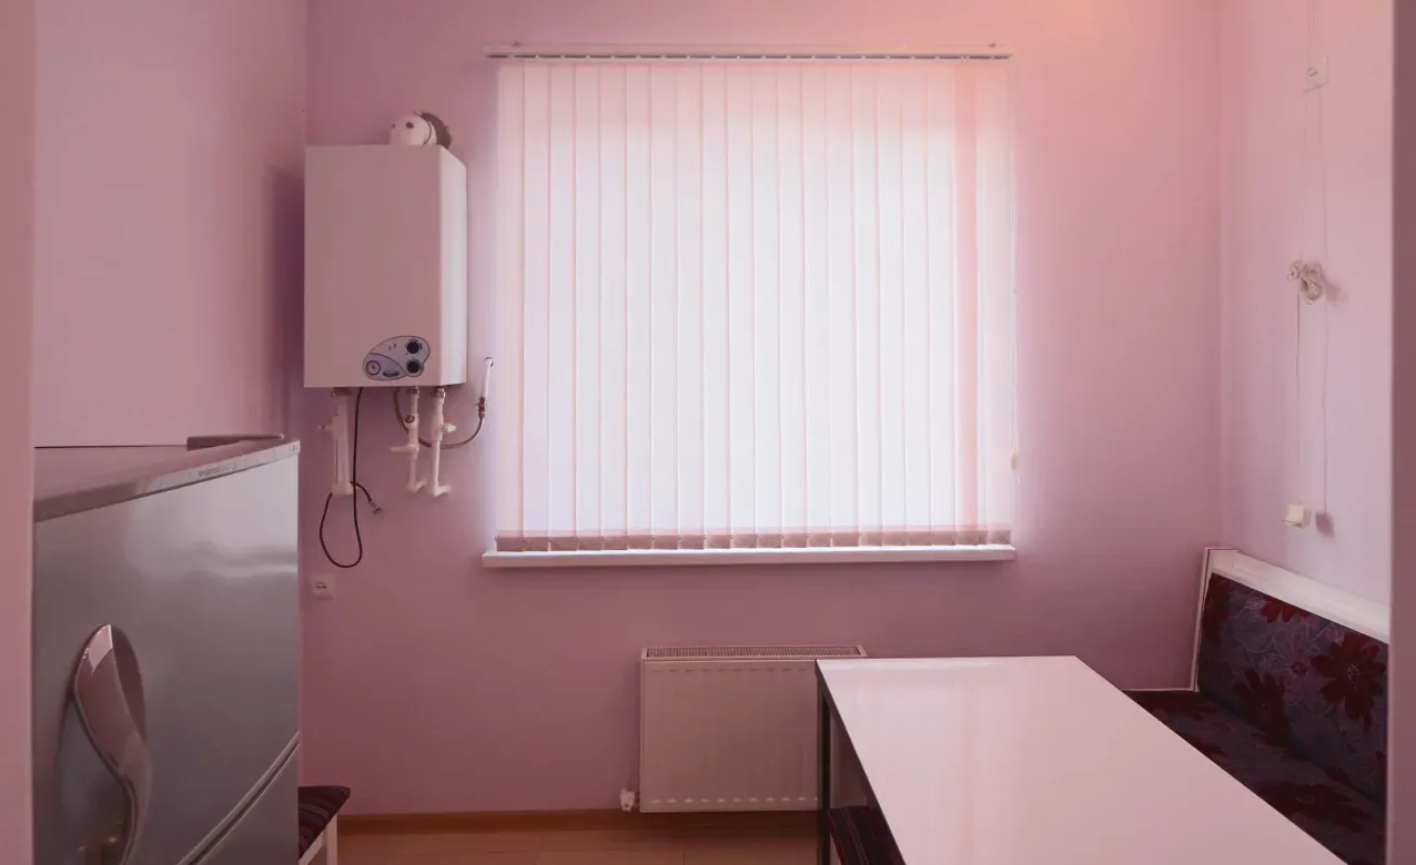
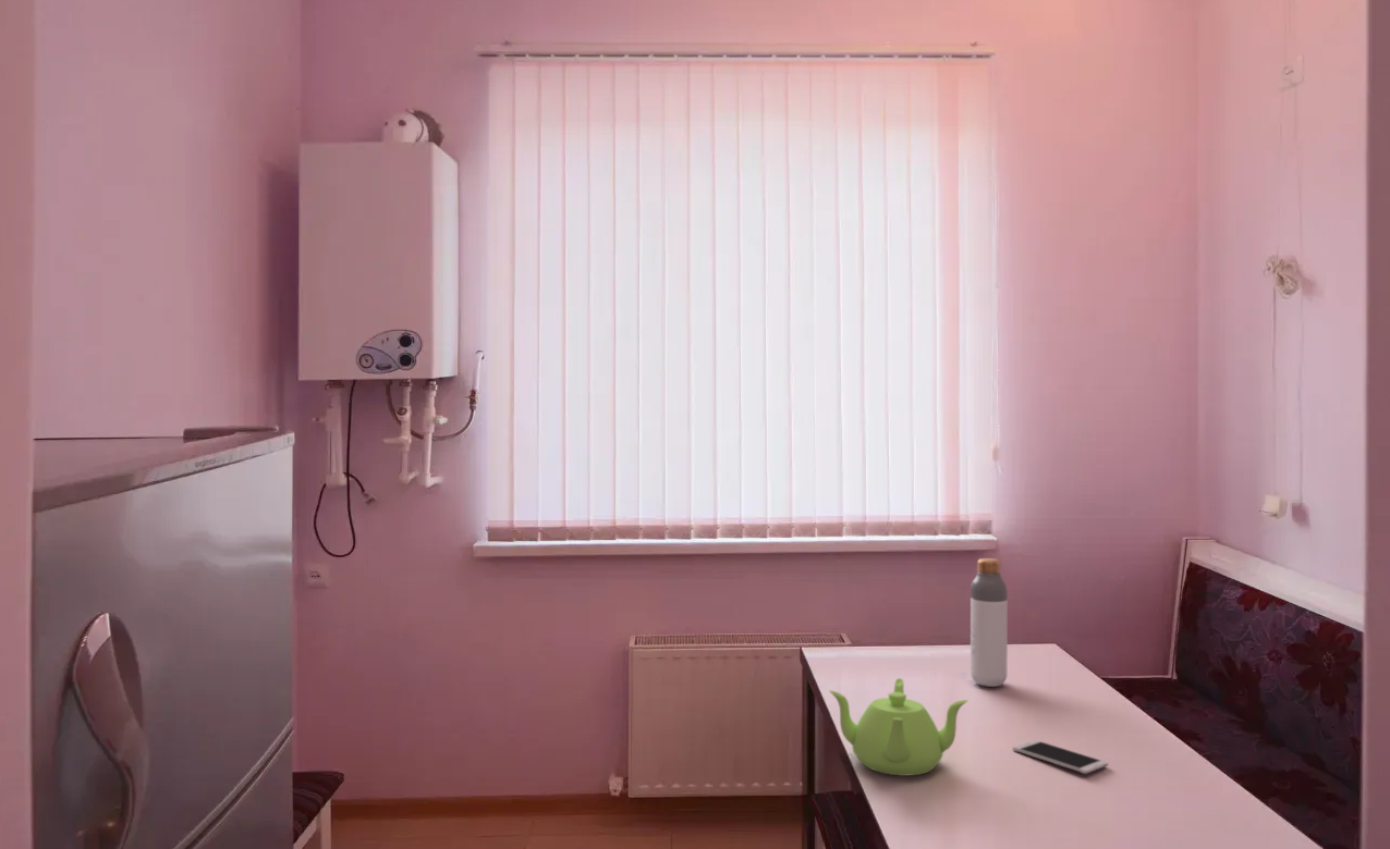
+ teapot [828,677,968,776]
+ bottle [970,557,1009,688]
+ smartphone [1012,739,1109,775]
